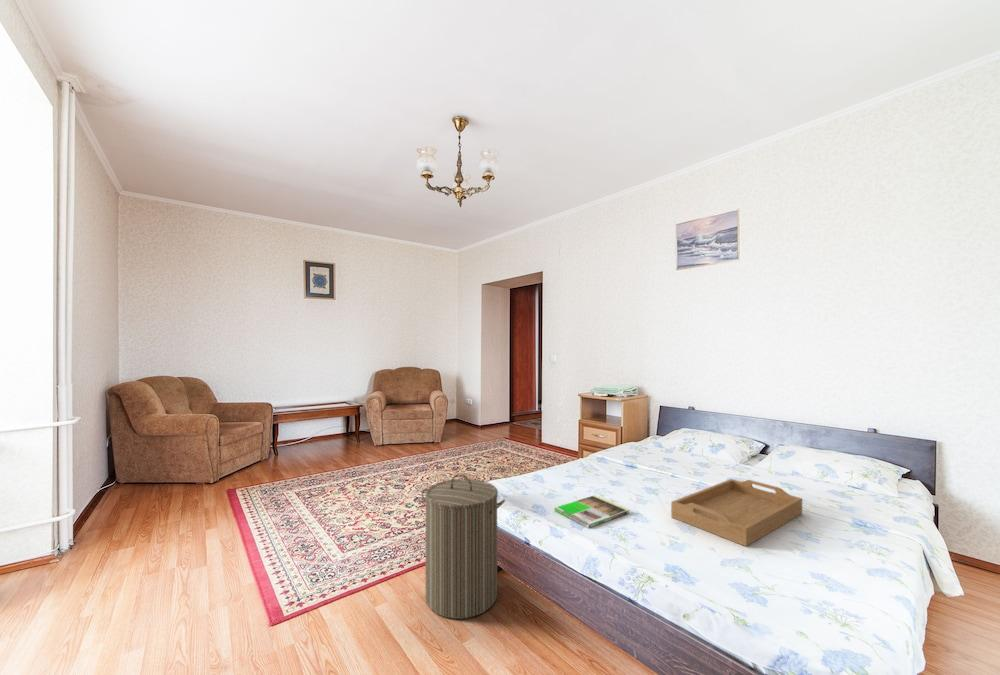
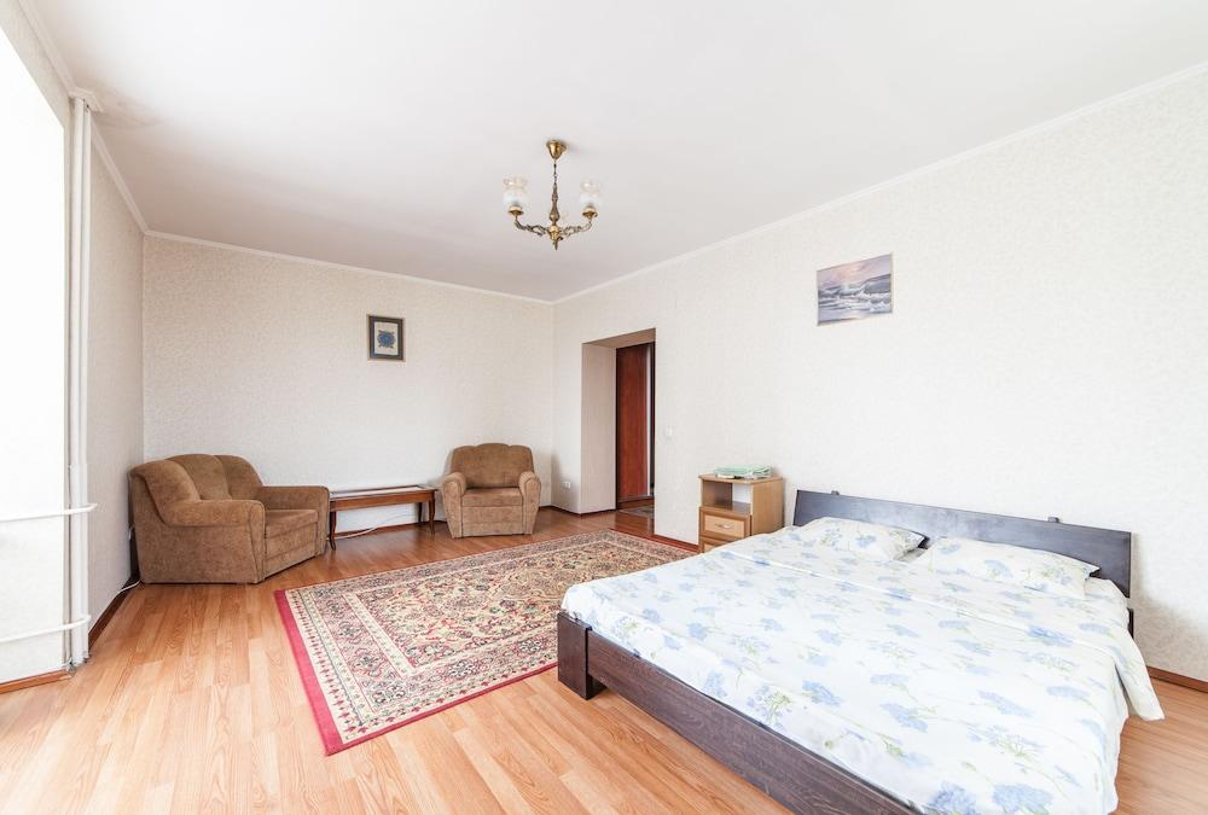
- magazine [553,494,630,529]
- laundry hamper [420,473,506,620]
- serving tray [670,478,803,547]
